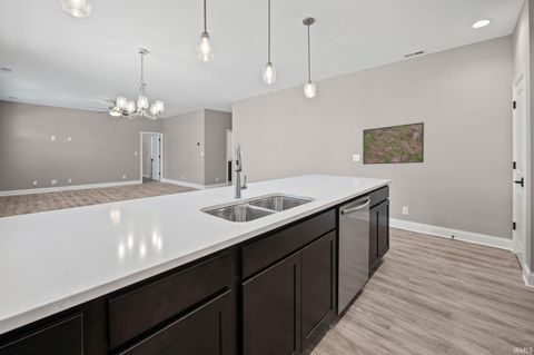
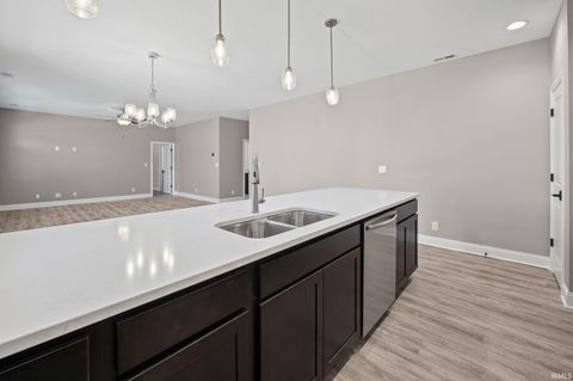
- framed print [362,121,425,166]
